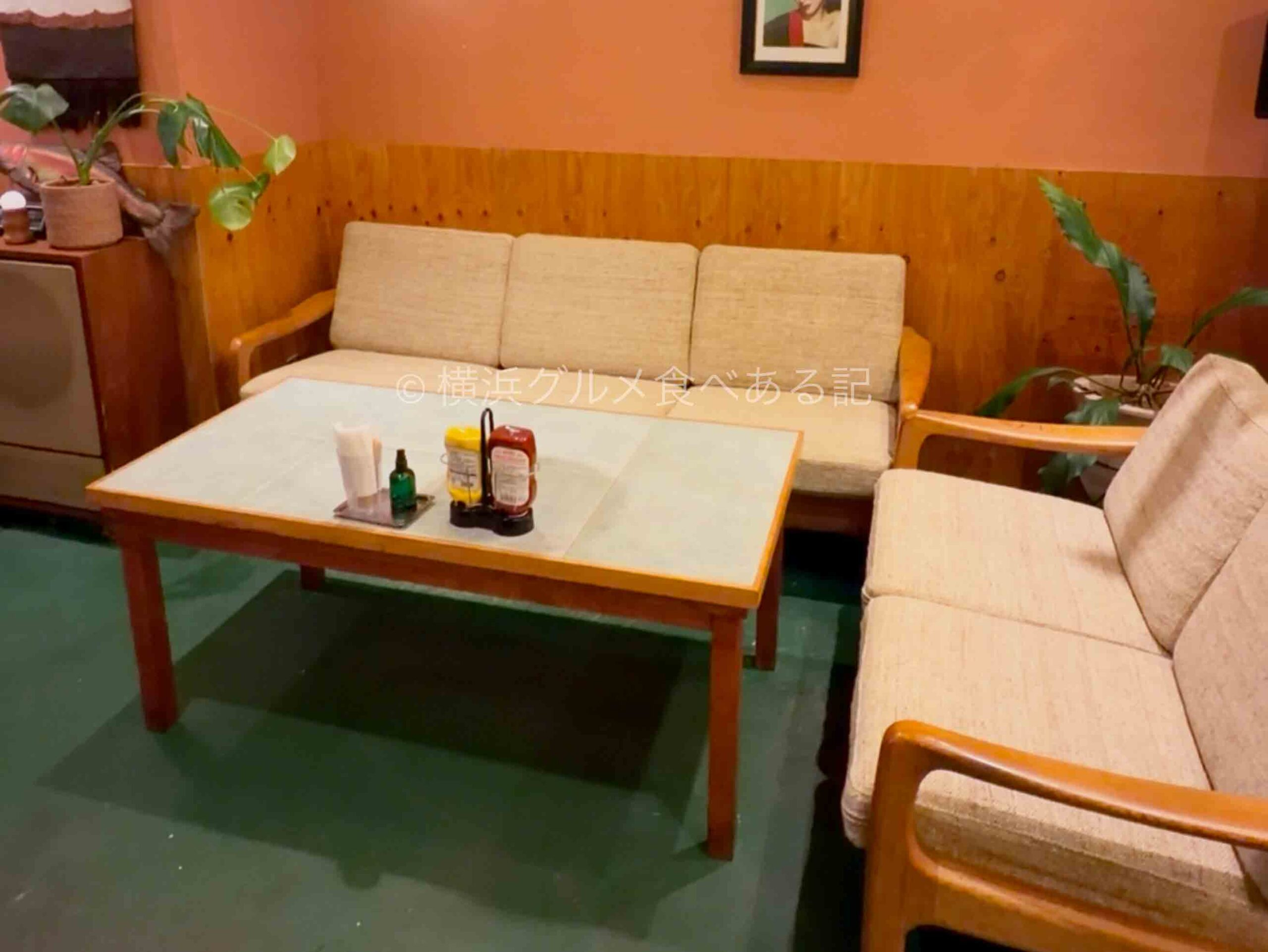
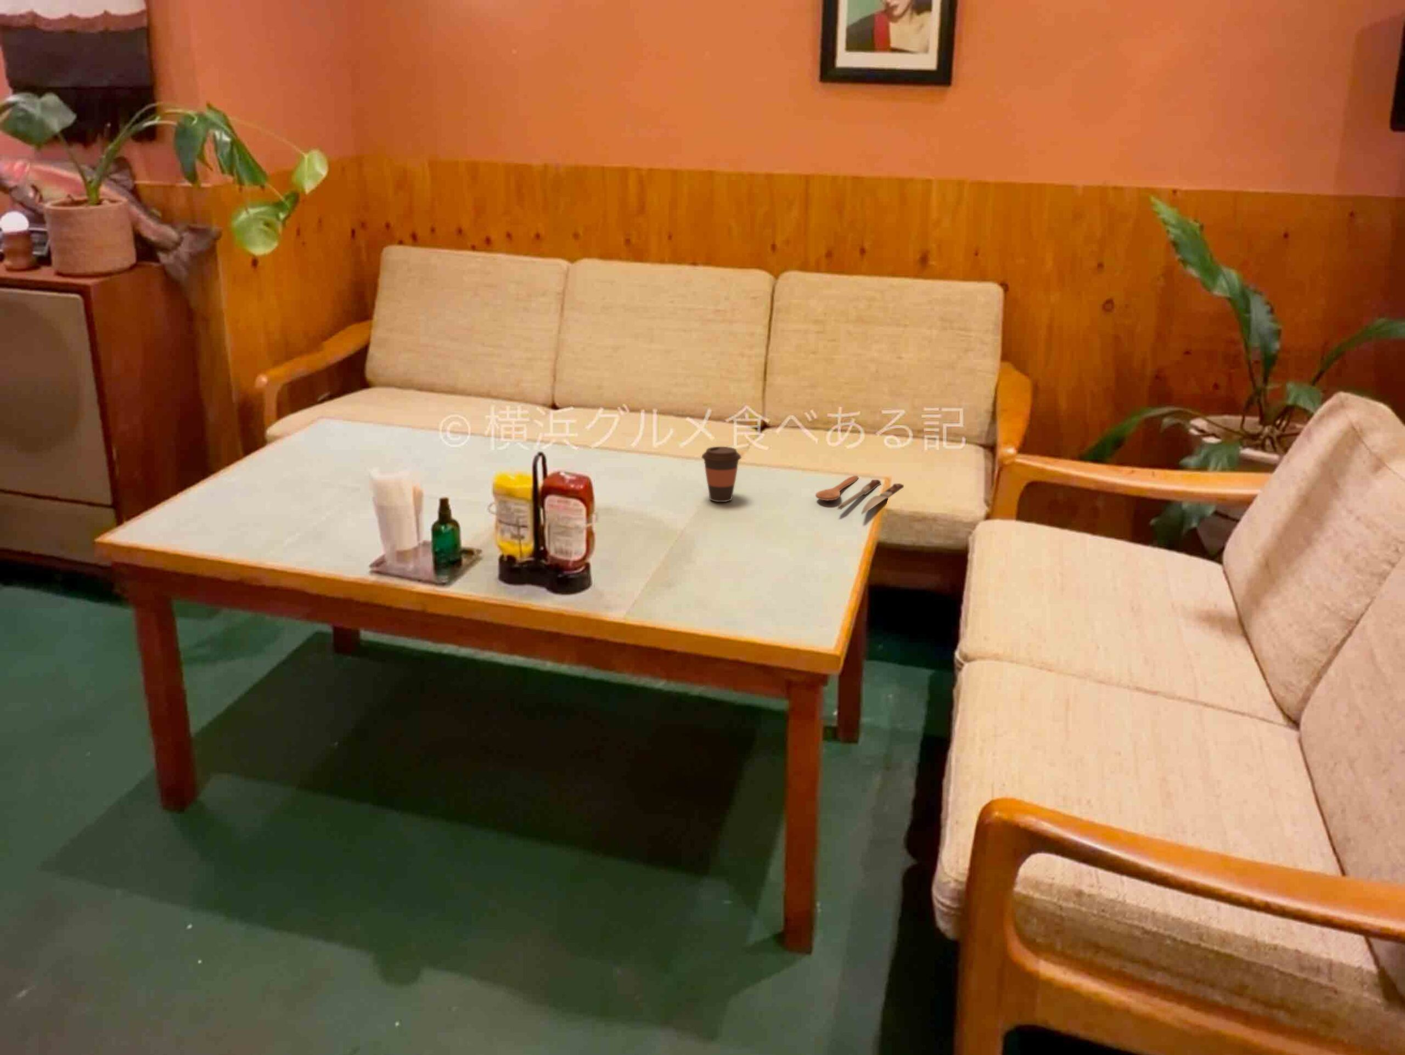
+ coffee cup [701,445,742,502]
+ spoon [816,475,904,515]
